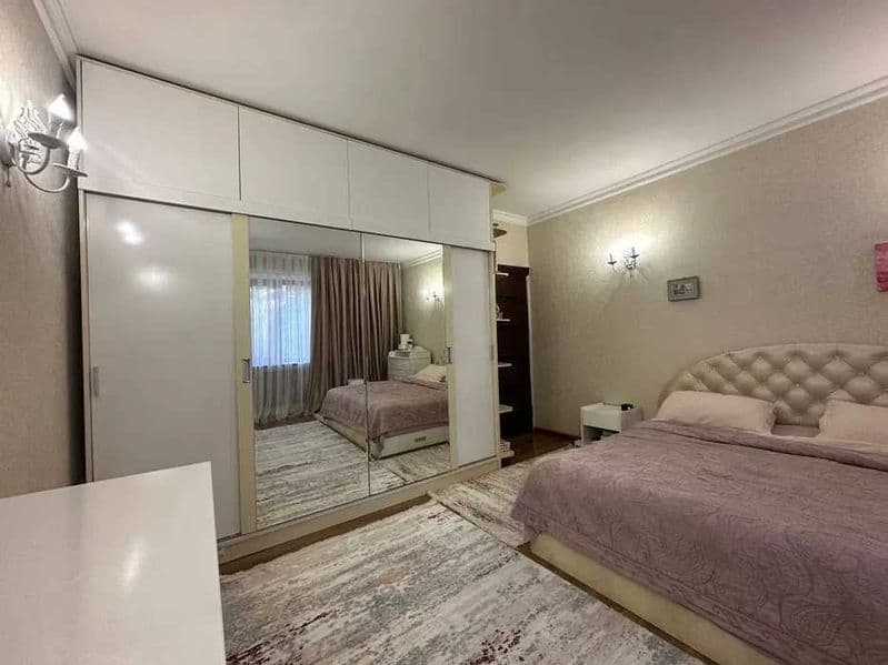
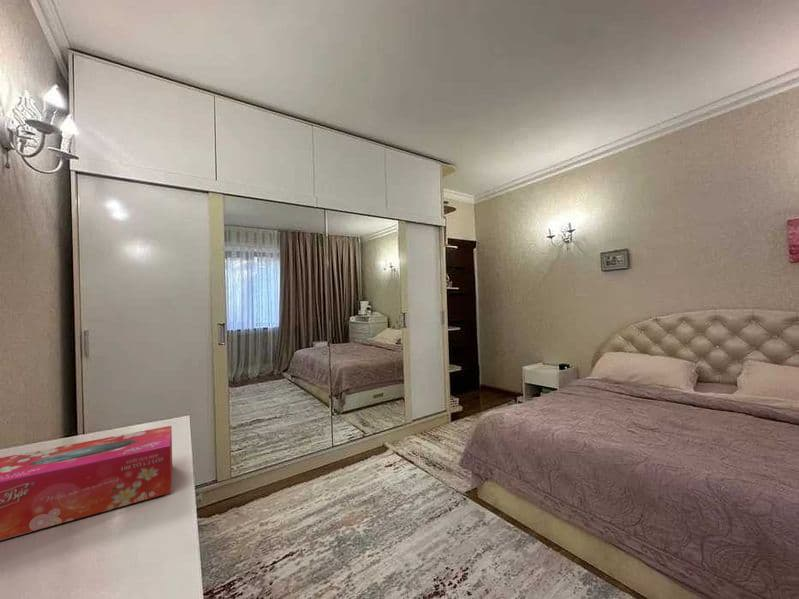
+ tissue box [0,425,173,541]
